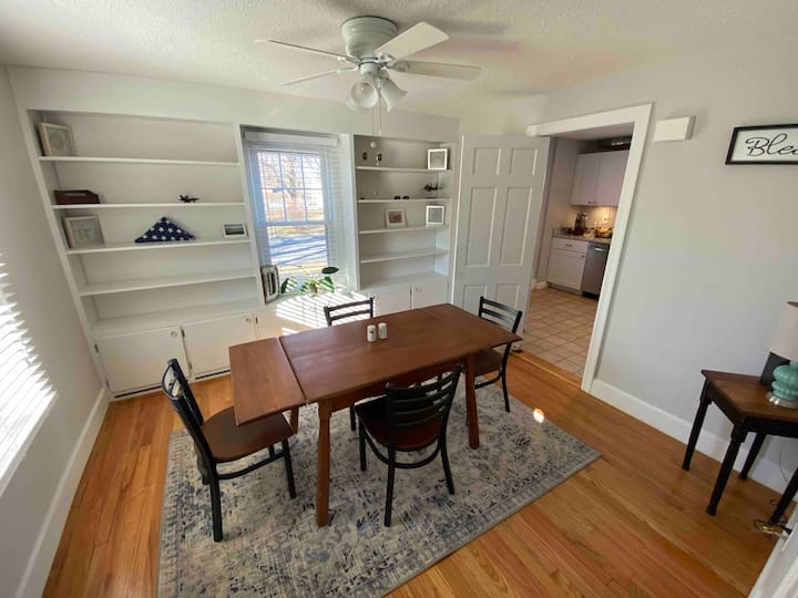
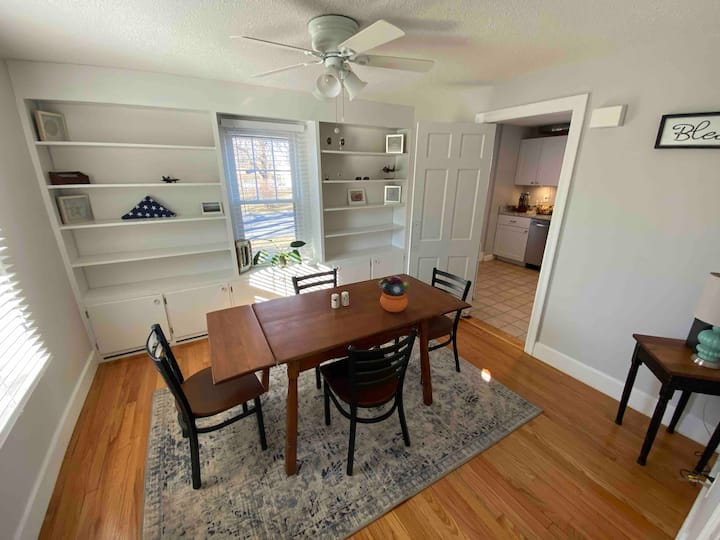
+ flower arrangement [378,274,411,313]
